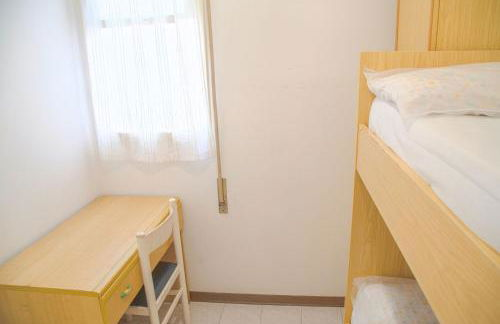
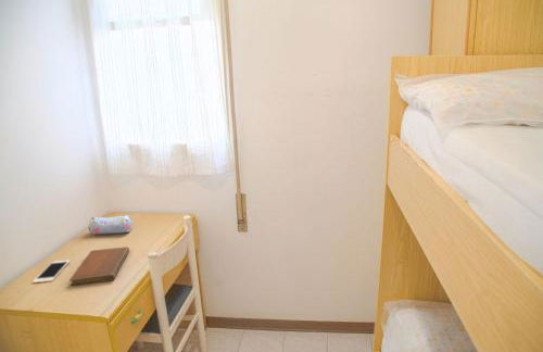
+ notebook [68,246,130,287]
+ pencil case [87,215,134,236]
+ cell phone [31,260,71,284]
